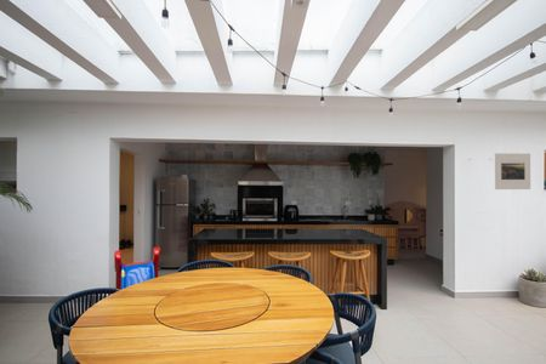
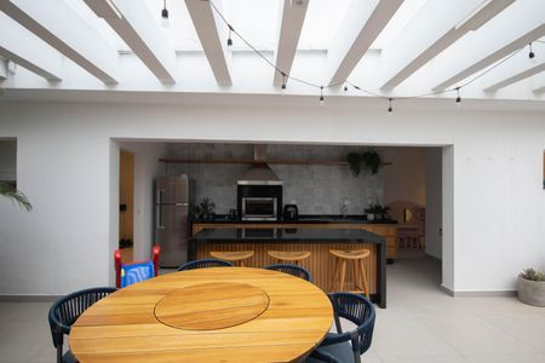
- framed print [494,152,531,190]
